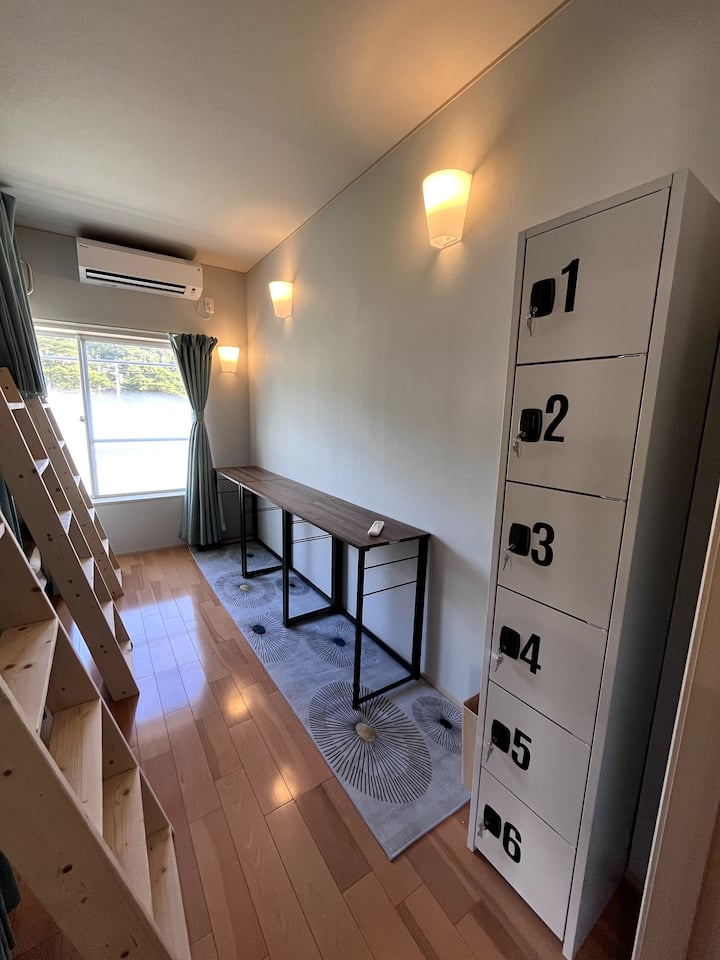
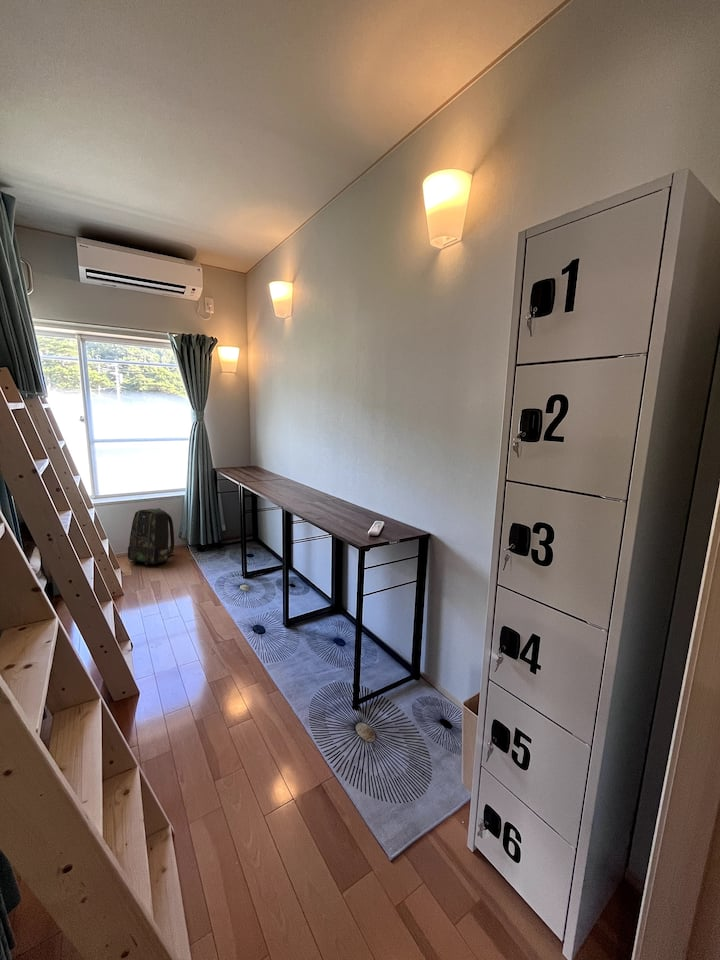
+ backpack [127,507,175,566]
